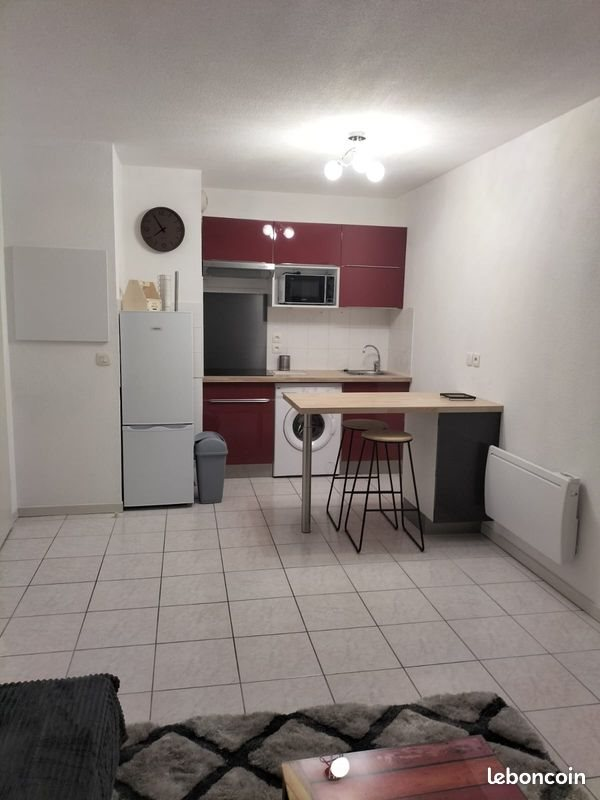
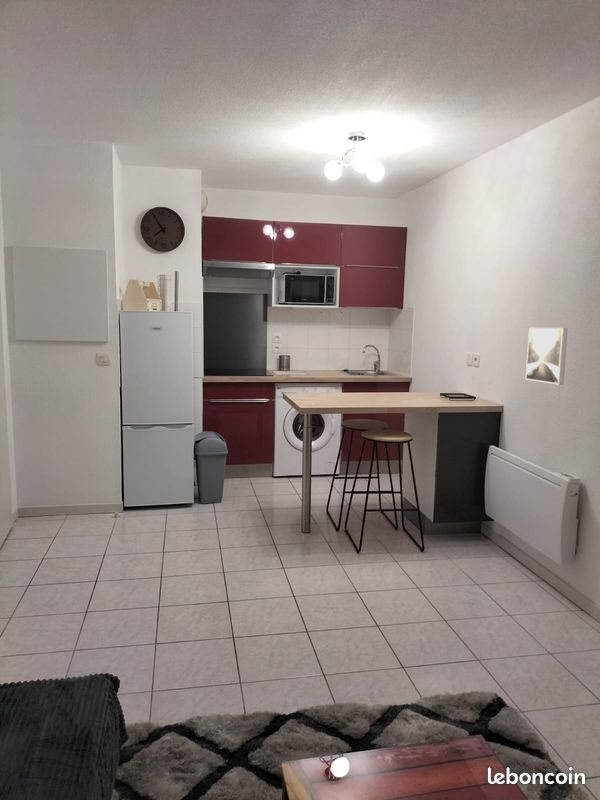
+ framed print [525,327,569,386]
